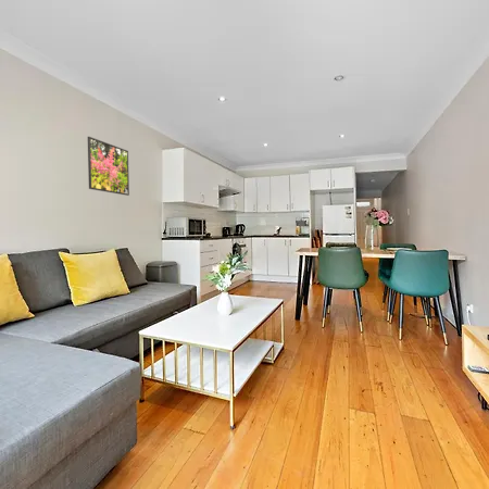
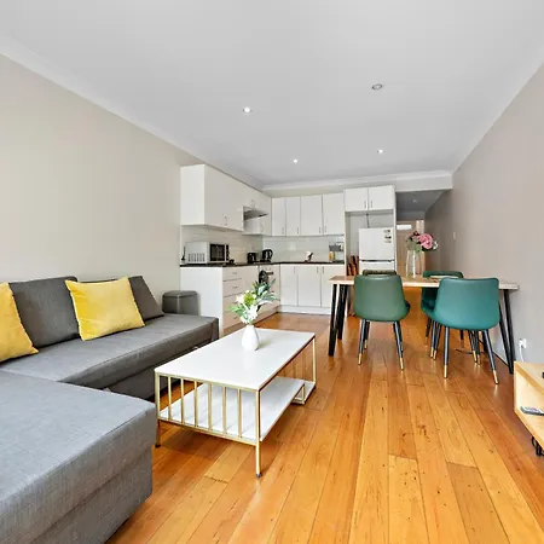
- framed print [87,136,130,197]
